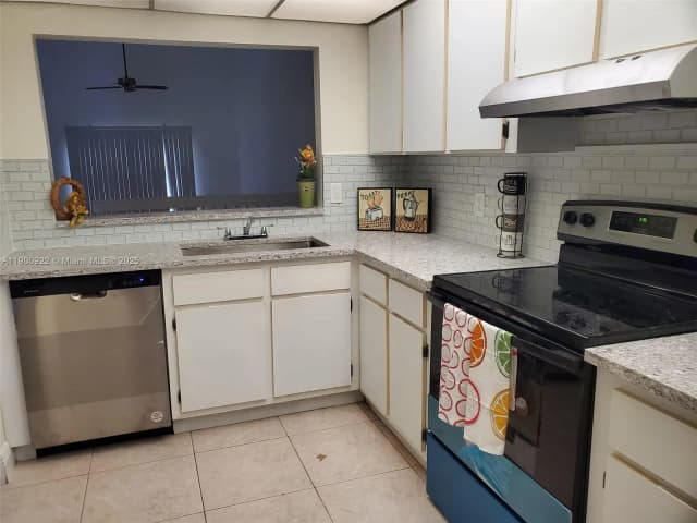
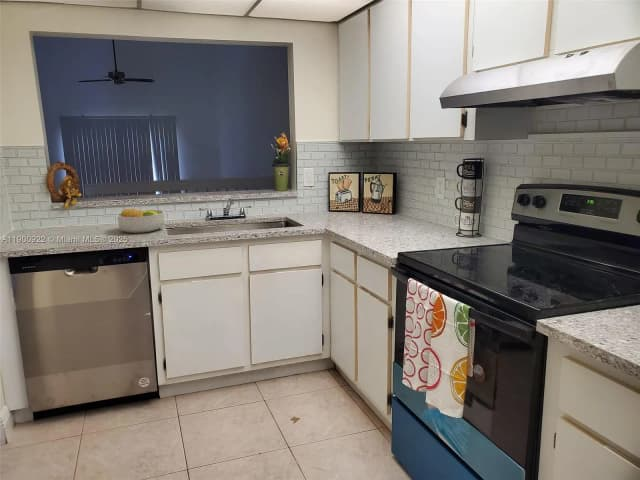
+ fruit bowl [116,207,165,234]
